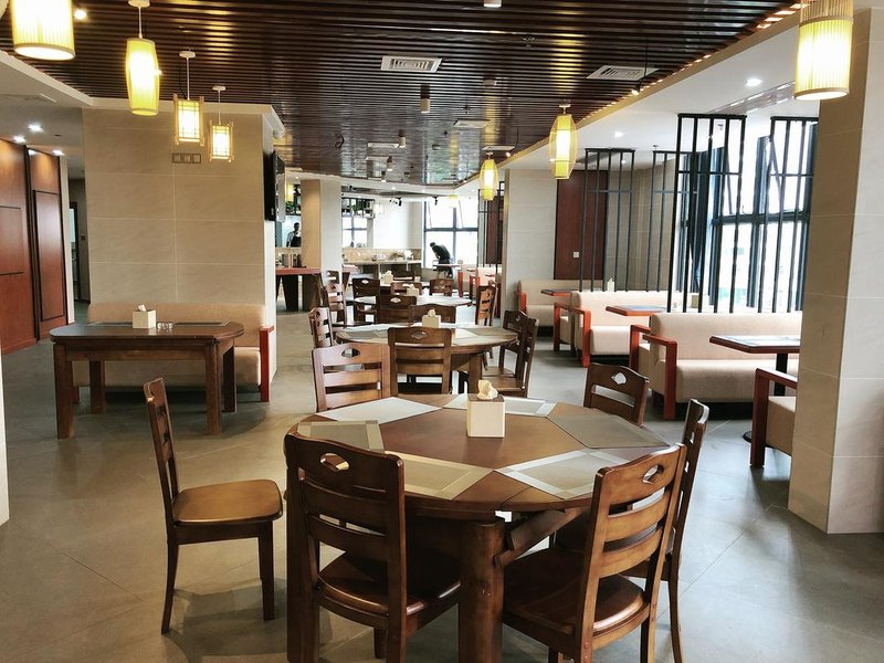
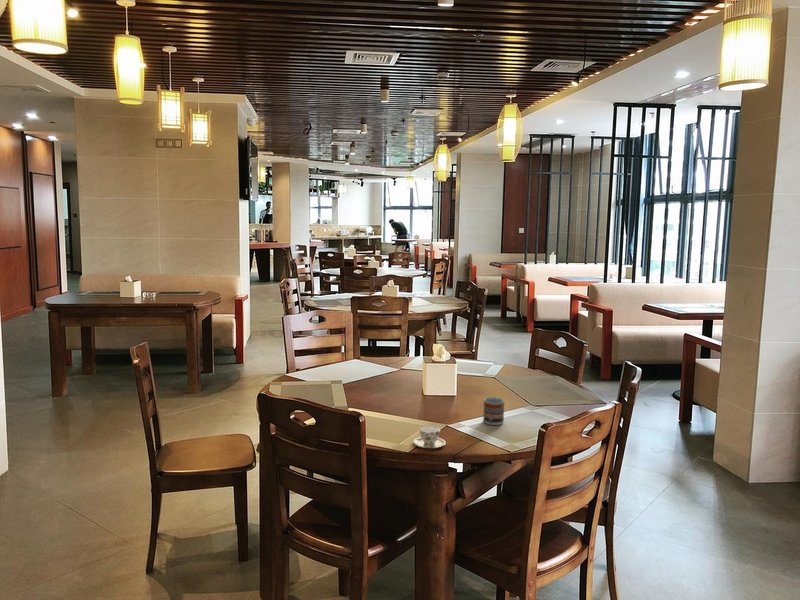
+ teacup [412,425,447,449]
+ cup [482,396,505,426]
